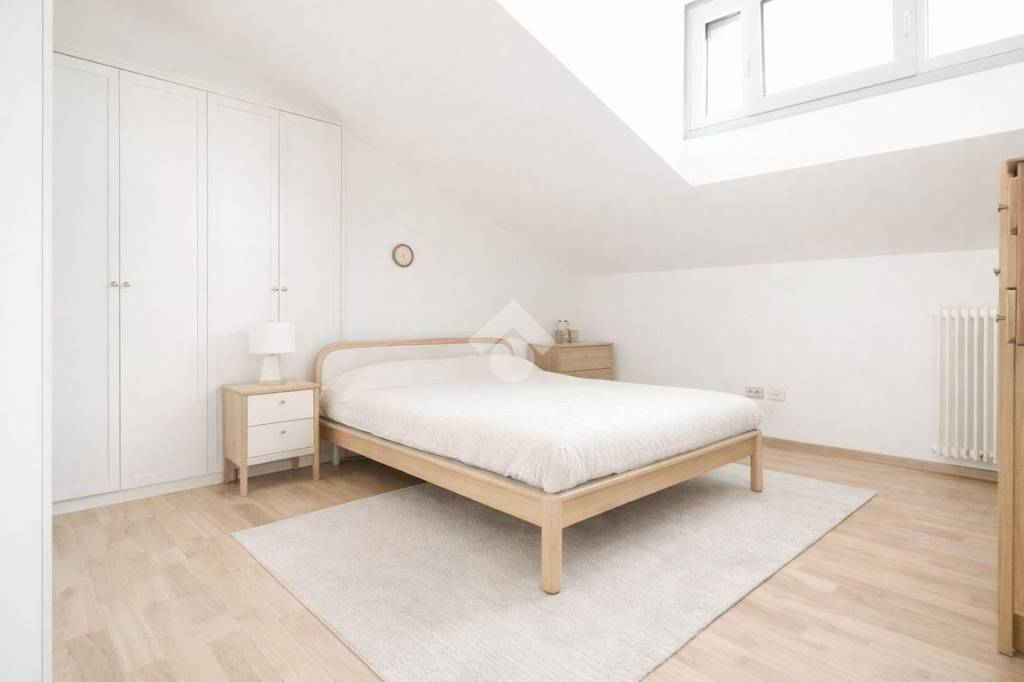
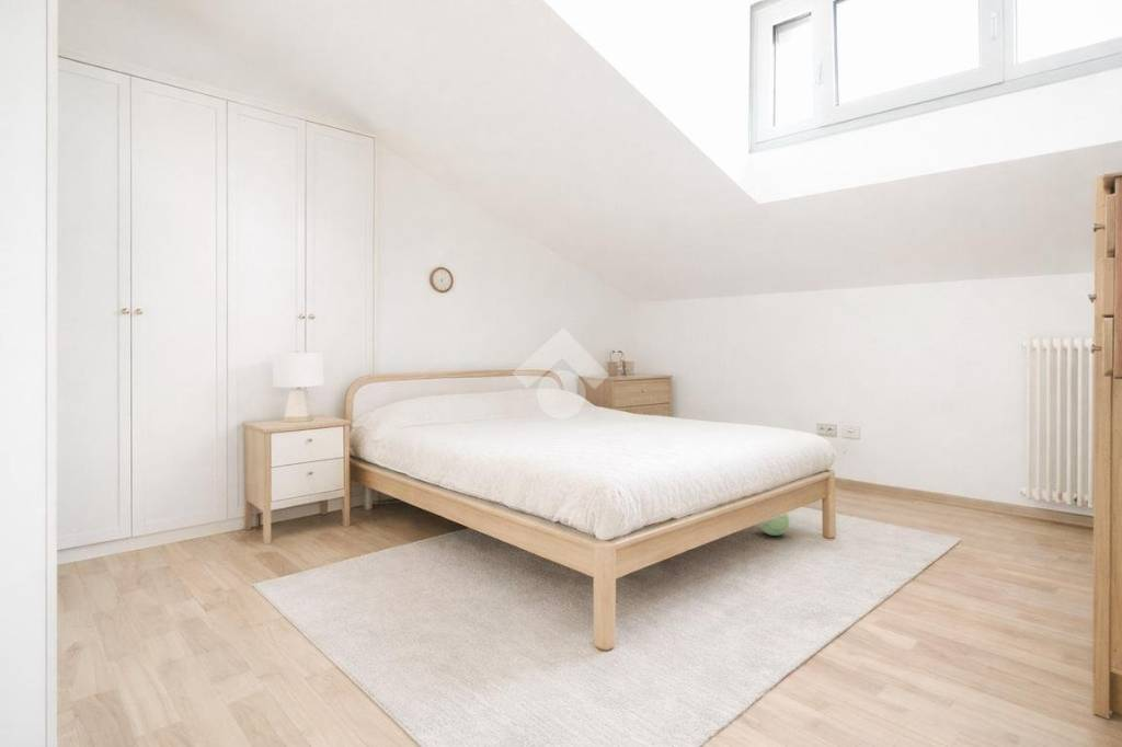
+ plush toy [758,513,790,537]
